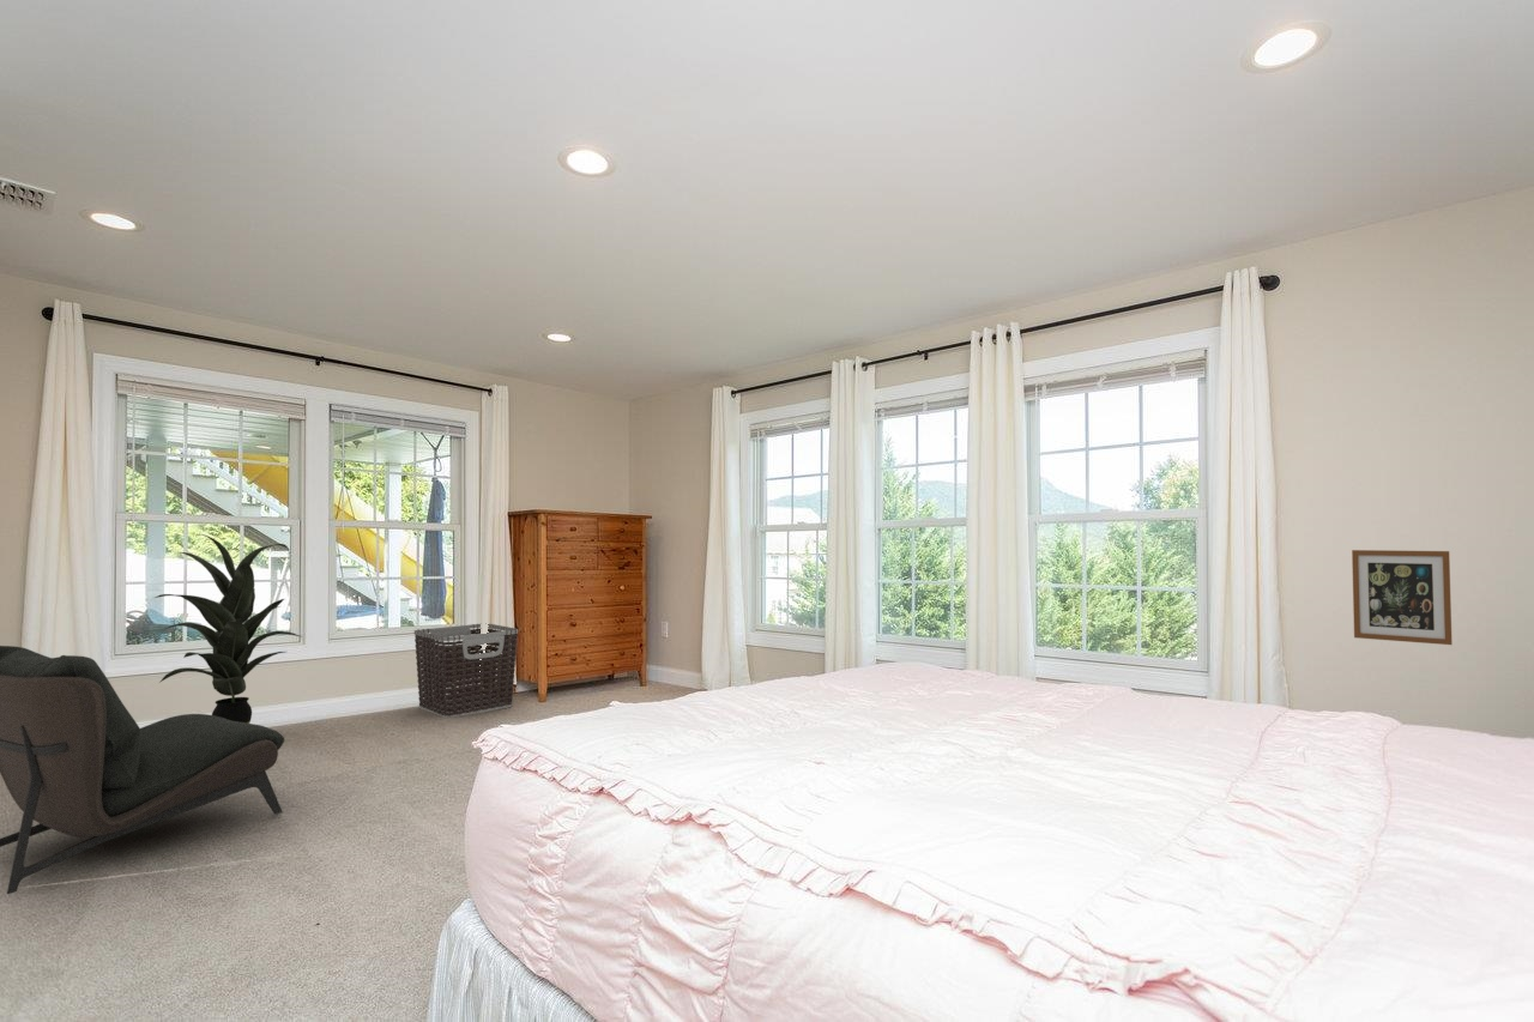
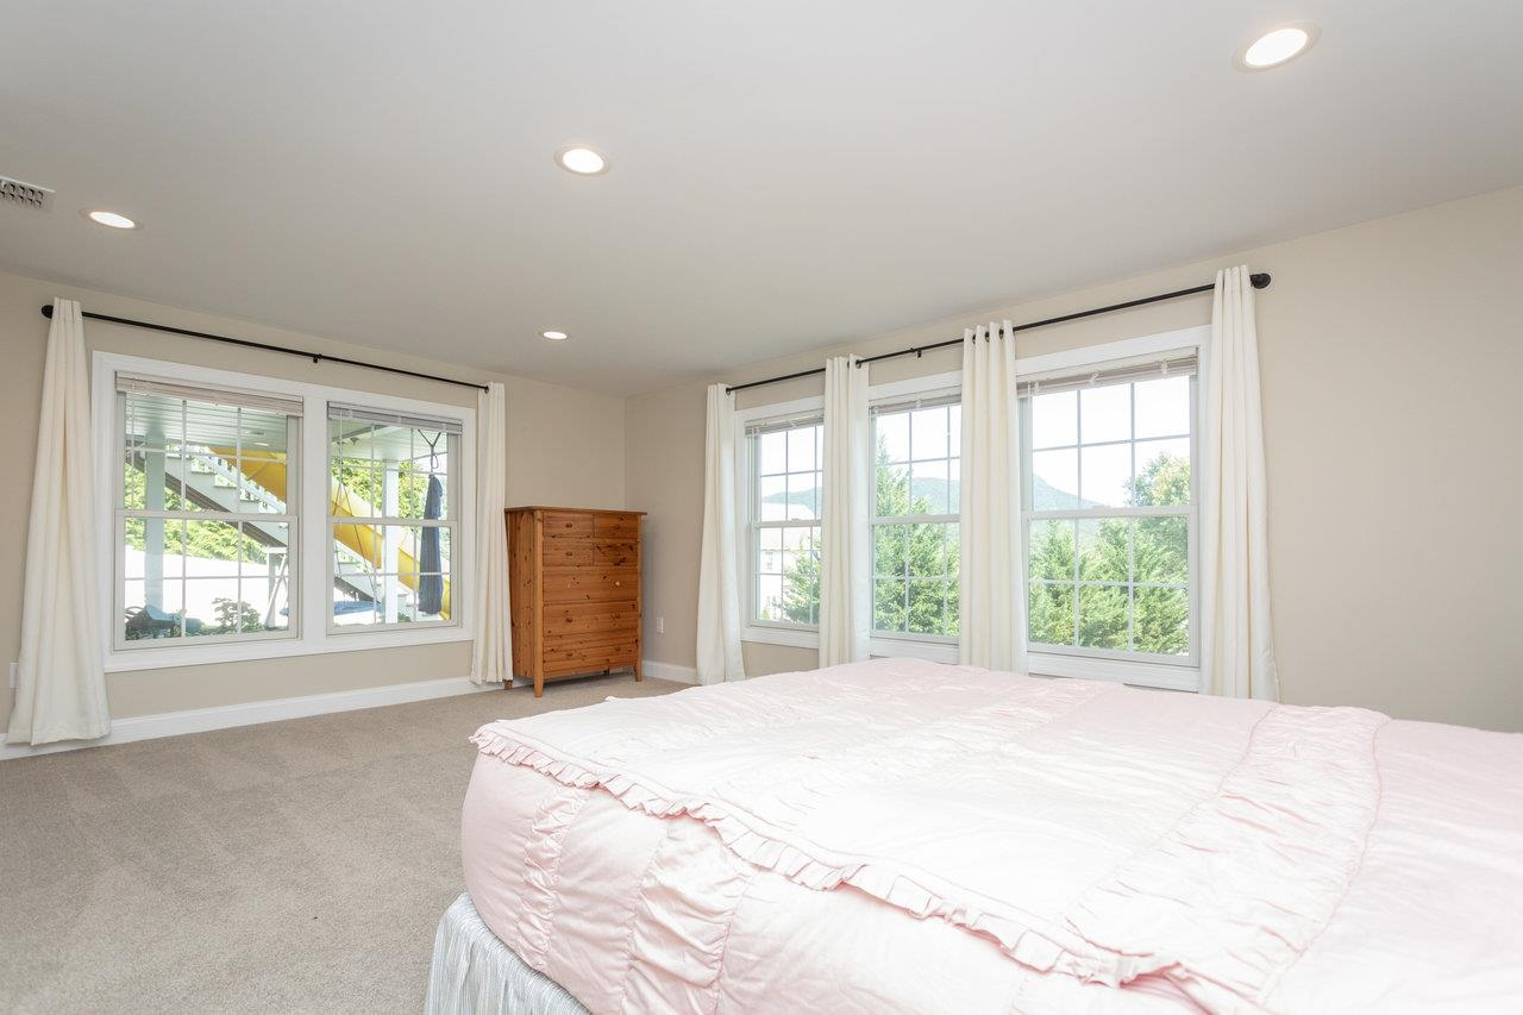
- armless chair [0,645,285,895]
- wall art [1351,549,1454,646]
- indoor plant [153,533,304,724]
- clothes hamper [413,623,520,719]
